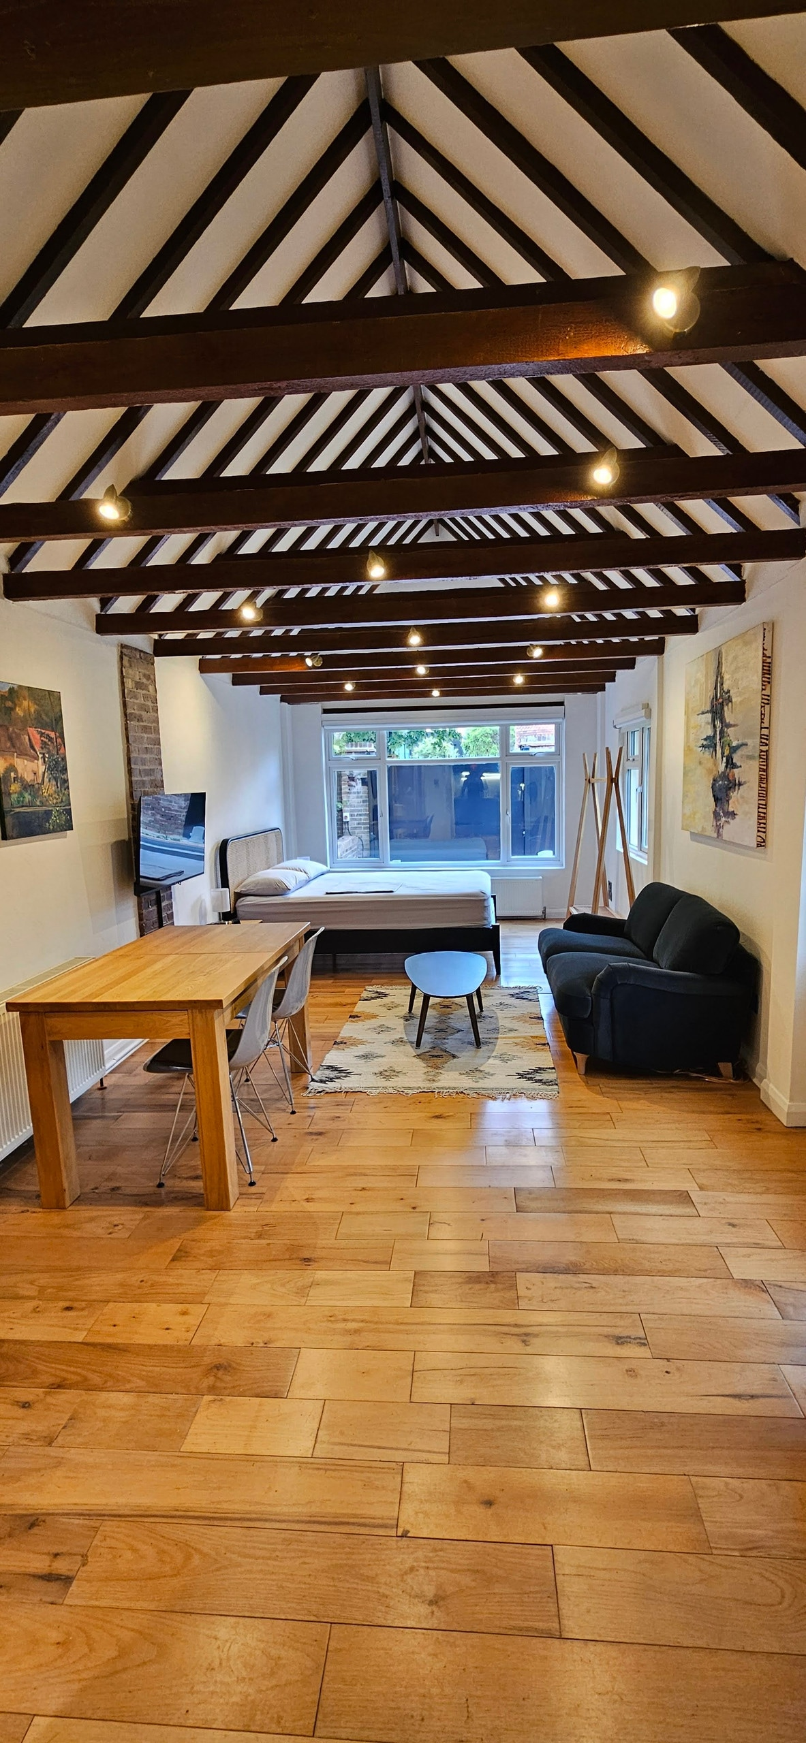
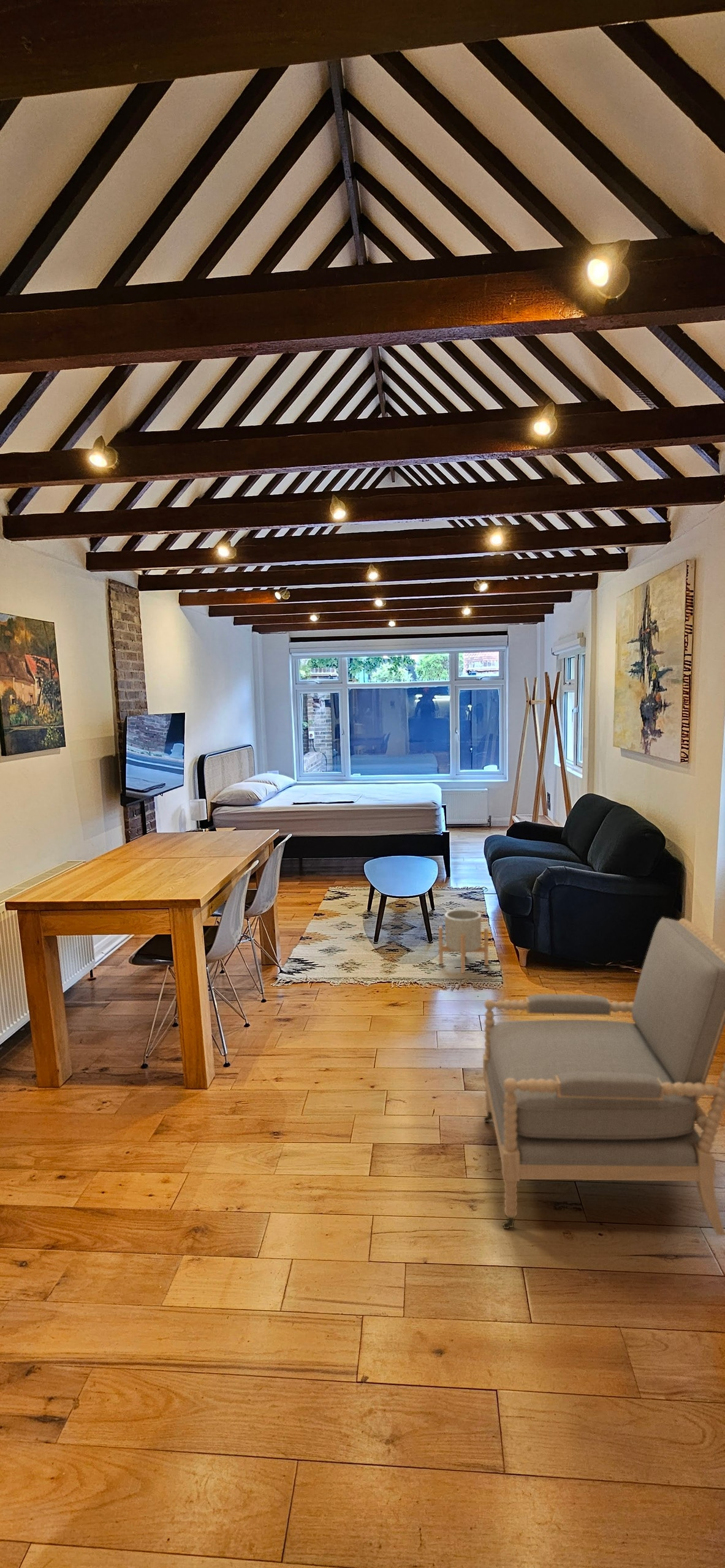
+ planter [438,909,489,974]
+ armchair [482,916,725,1236]
